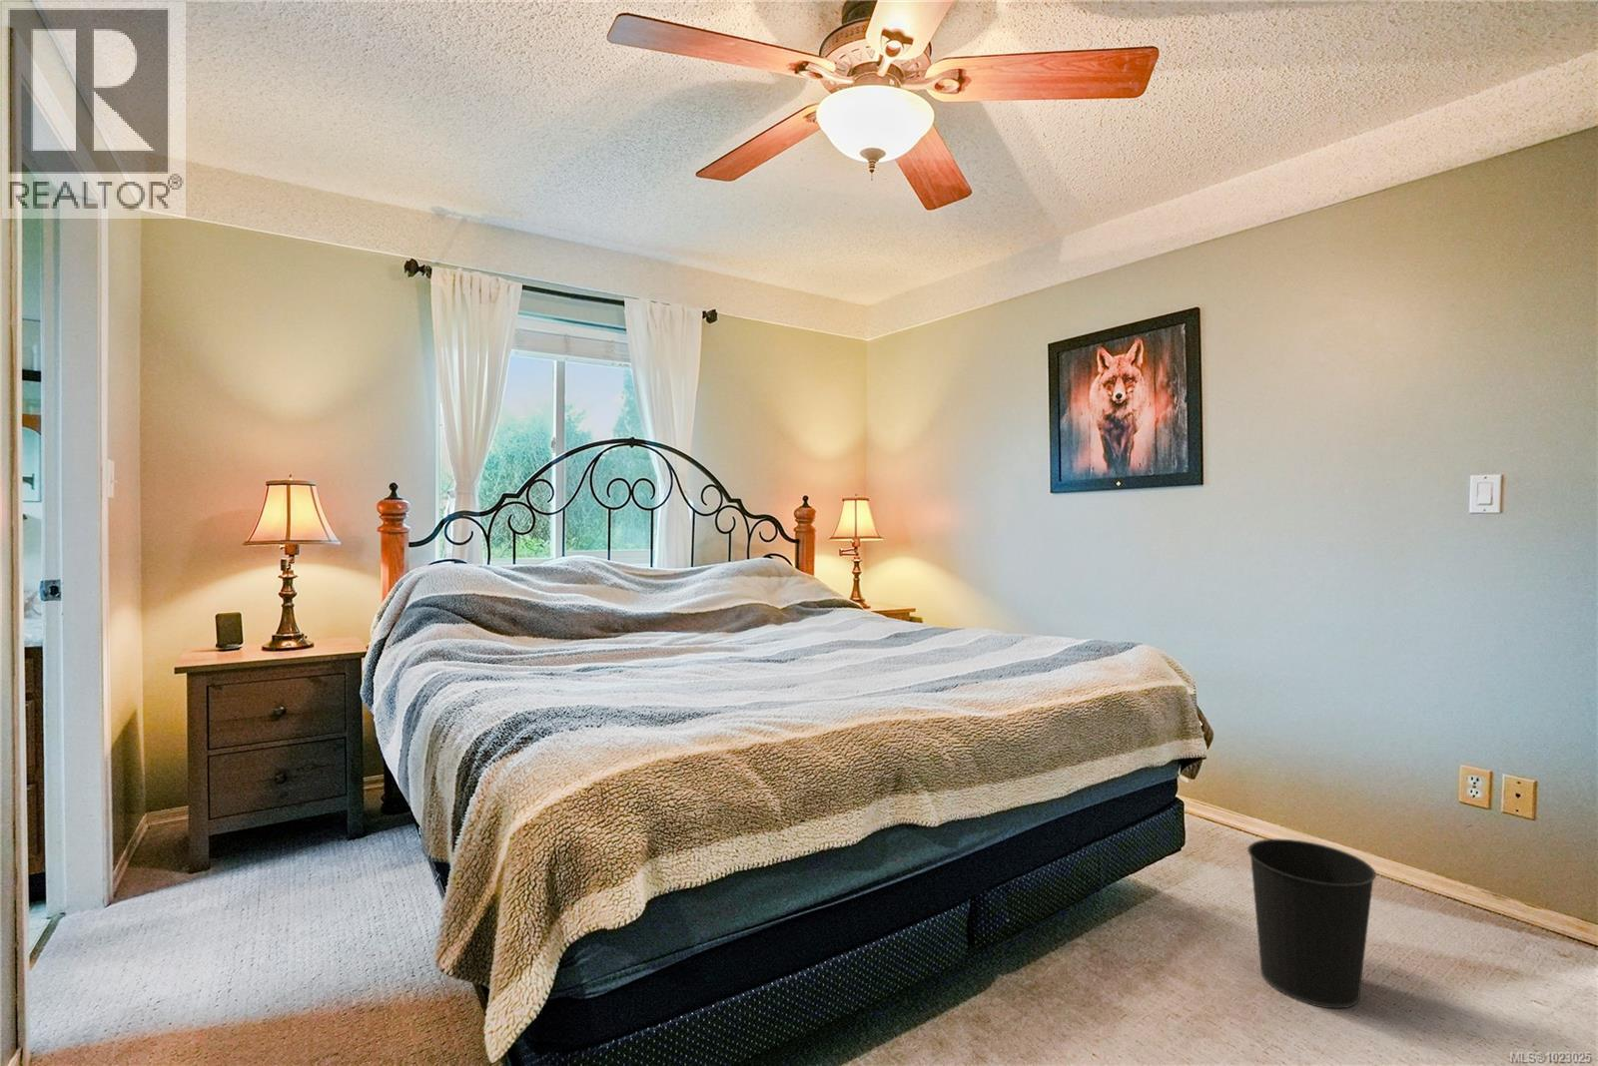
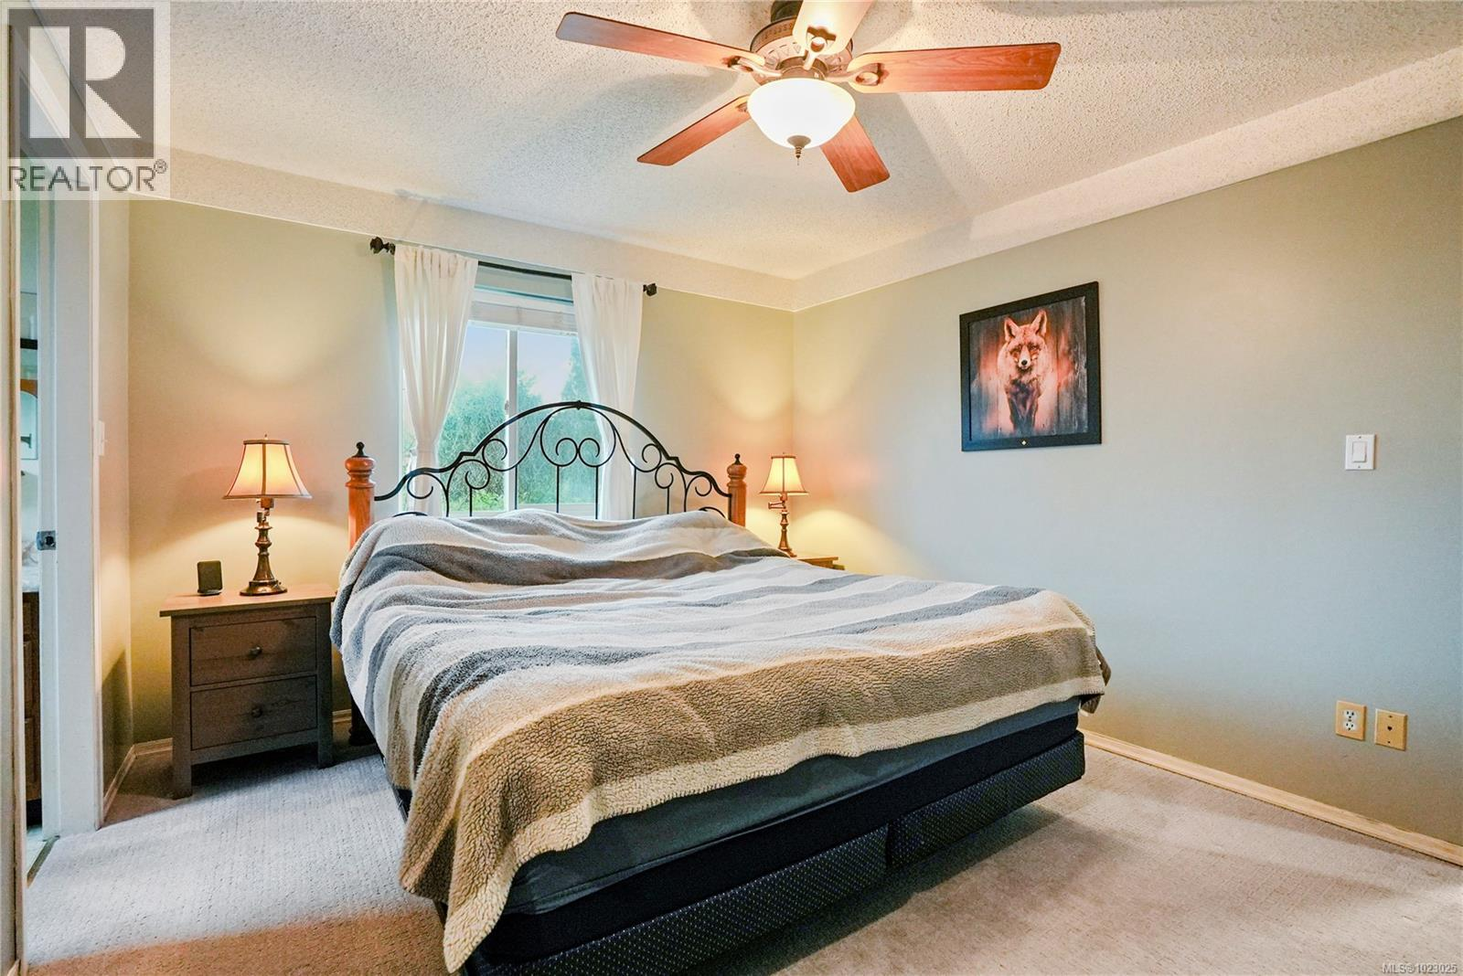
- wastebasket [1247,838,1377,1010]
